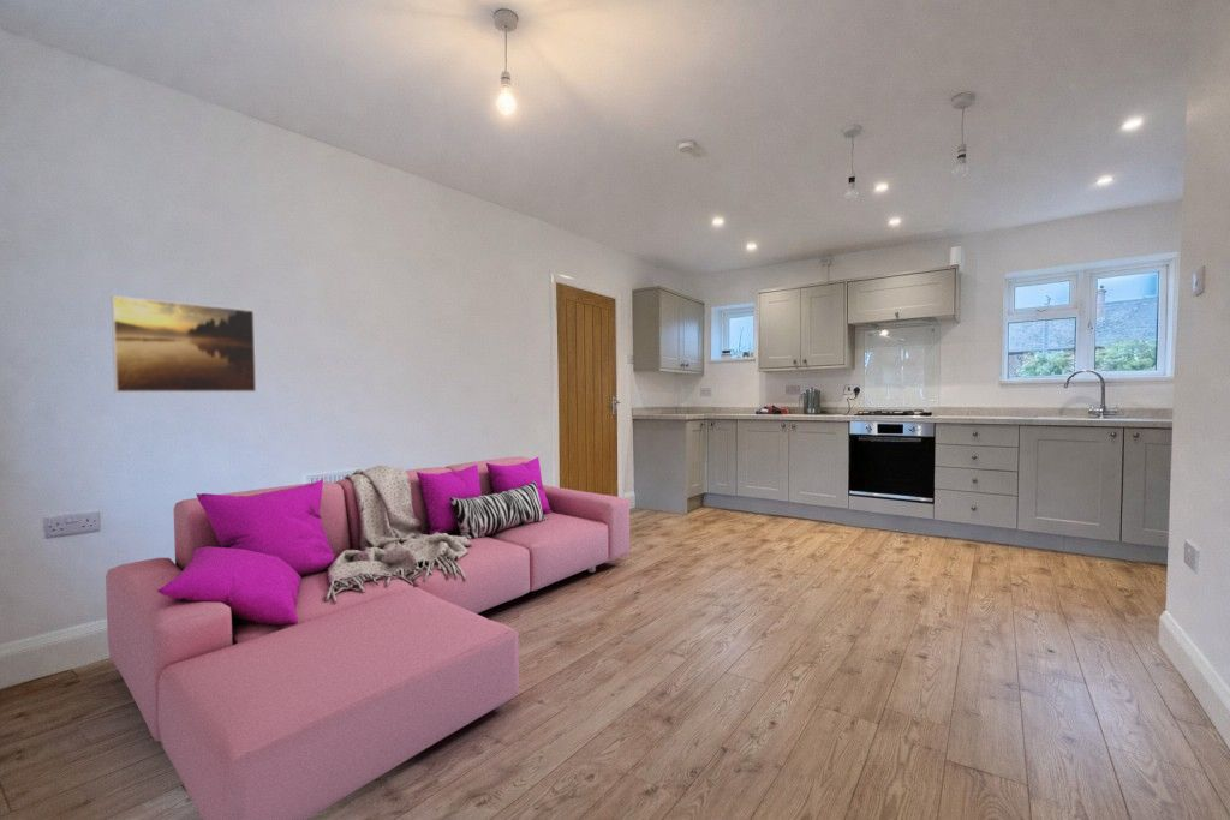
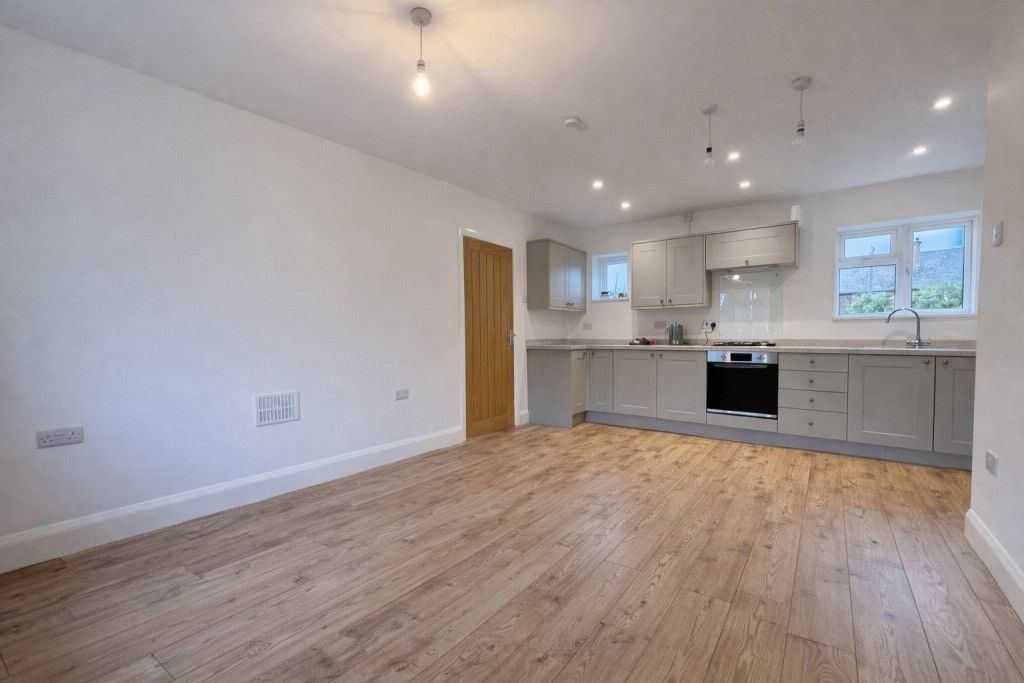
- sofa [105,455,631,820]
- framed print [111,294,257,394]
